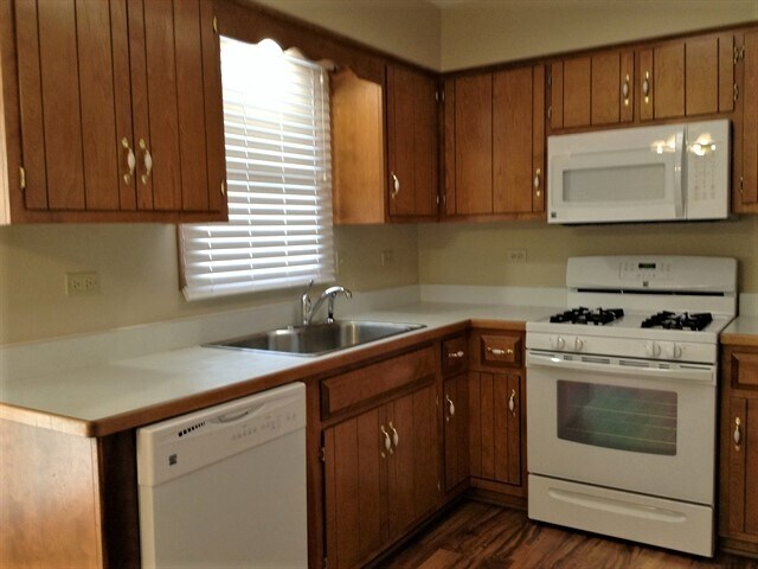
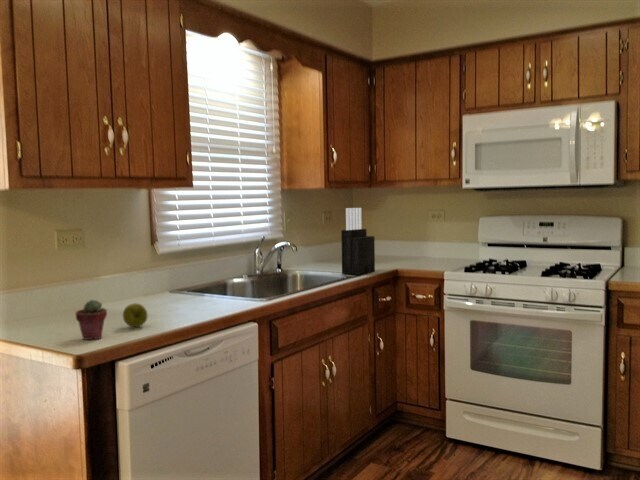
+ potted succulent [75,299,108,341]
+ knife block [340,207,376,276]
+ apple [122,302,148,328]
